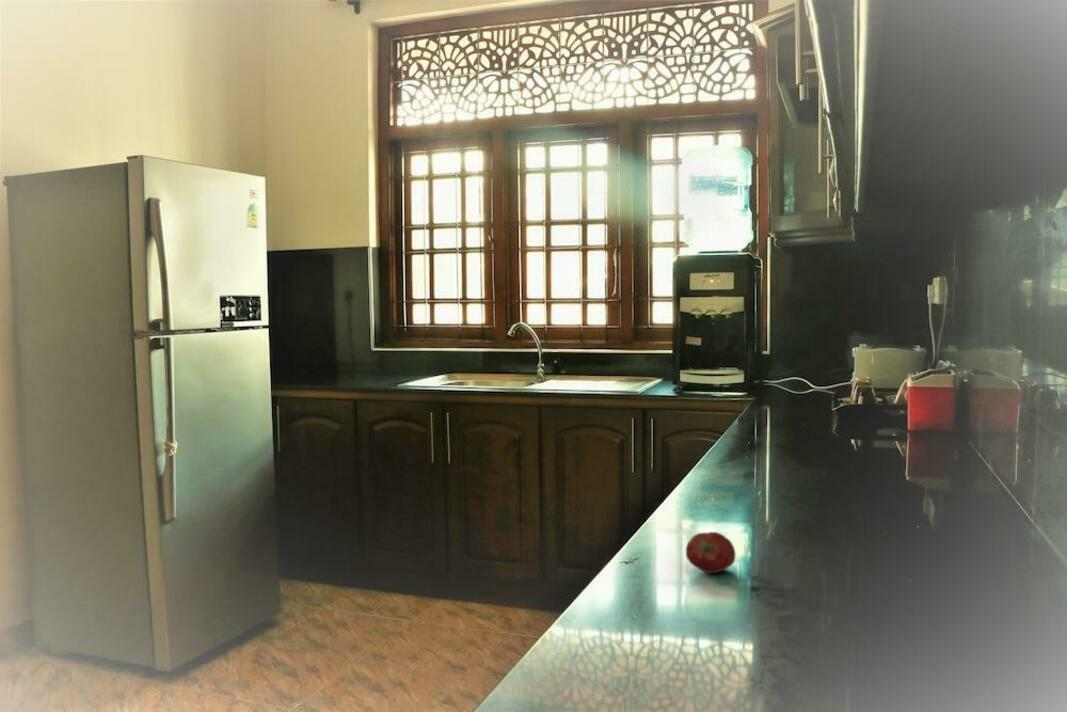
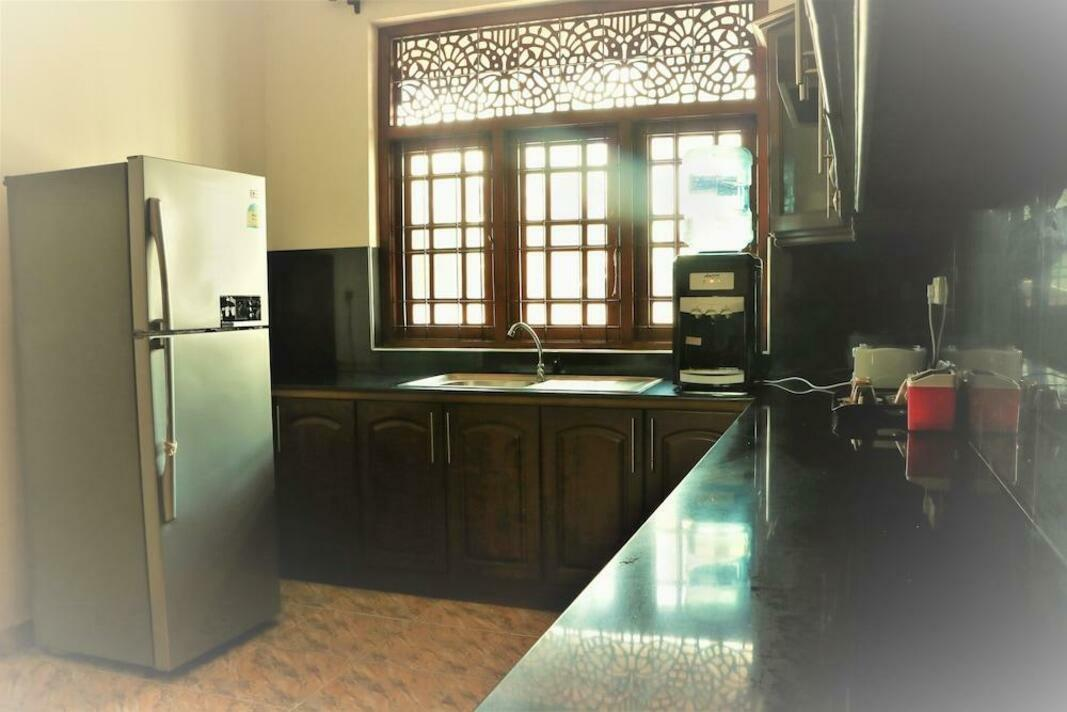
- fruit [685,531,737,575]
